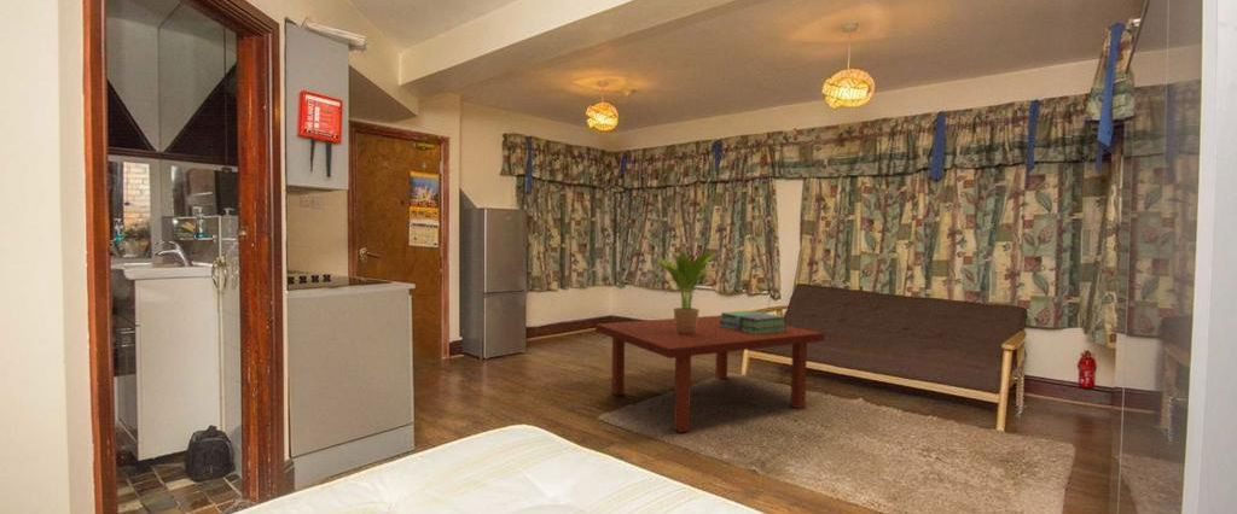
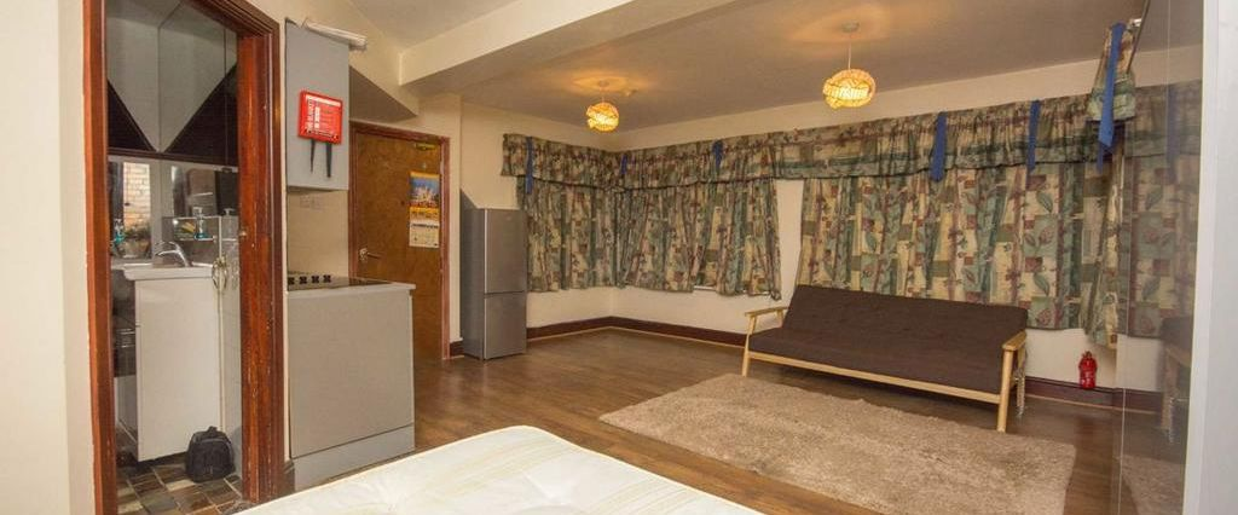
- stack of books [719,310,788,334]
- coffee table [594,314,825,433]
- potted plant [652,239,733,334]
